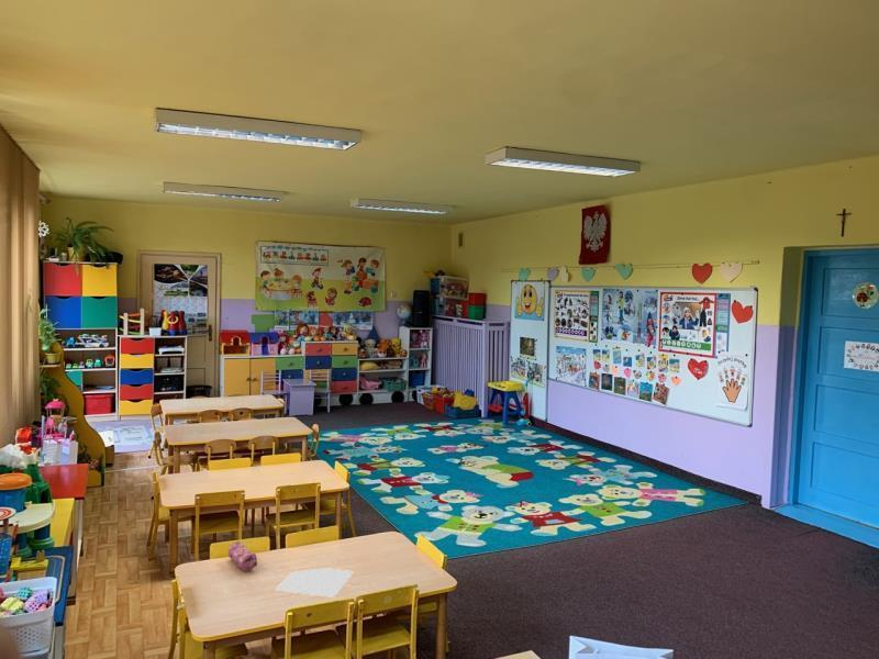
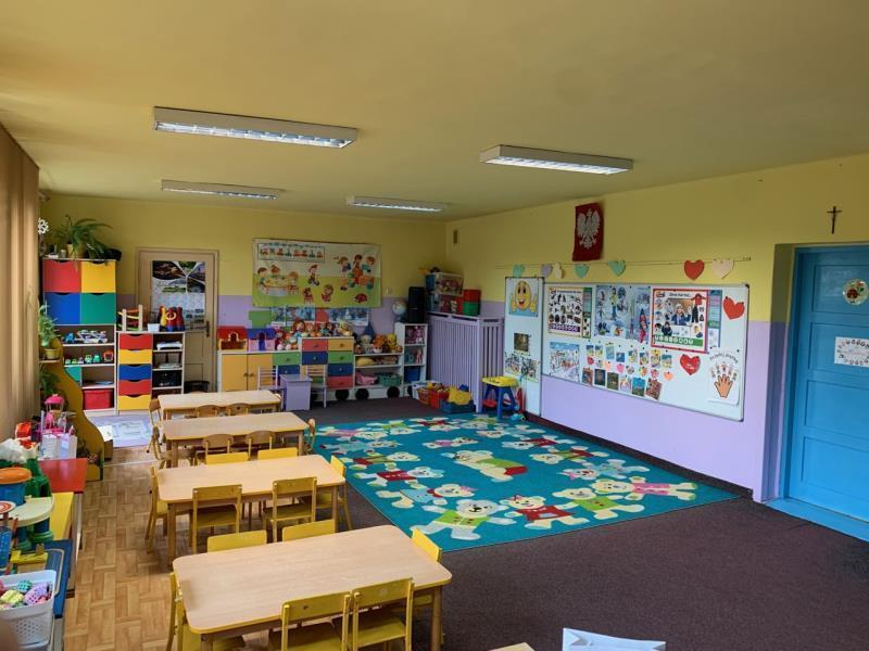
- pencil case [227,540,258,572]
- paper sheet [274,567,355,599]
